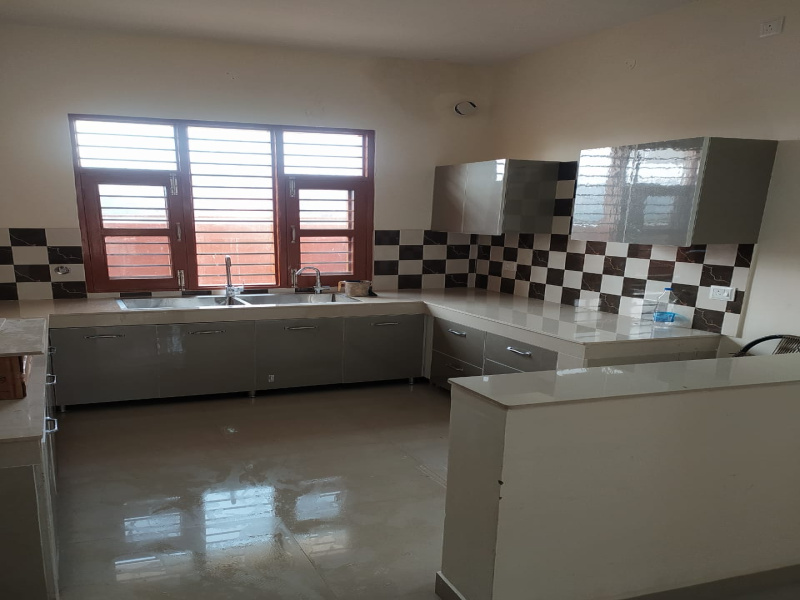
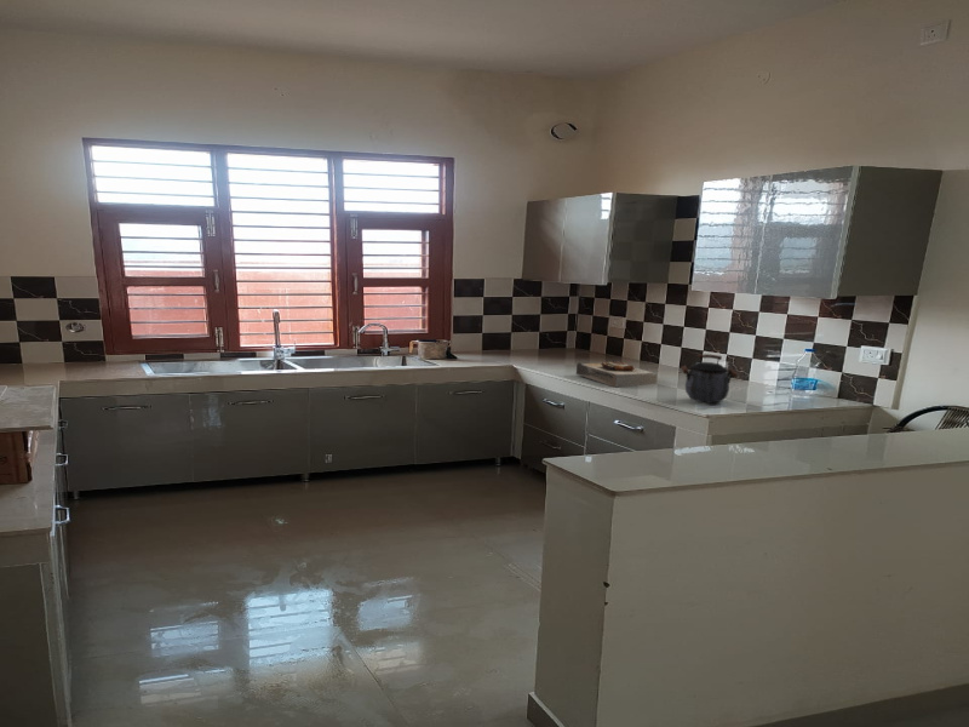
+ kettle [681,353,739,403]
+ toast [575,359,658,389]
